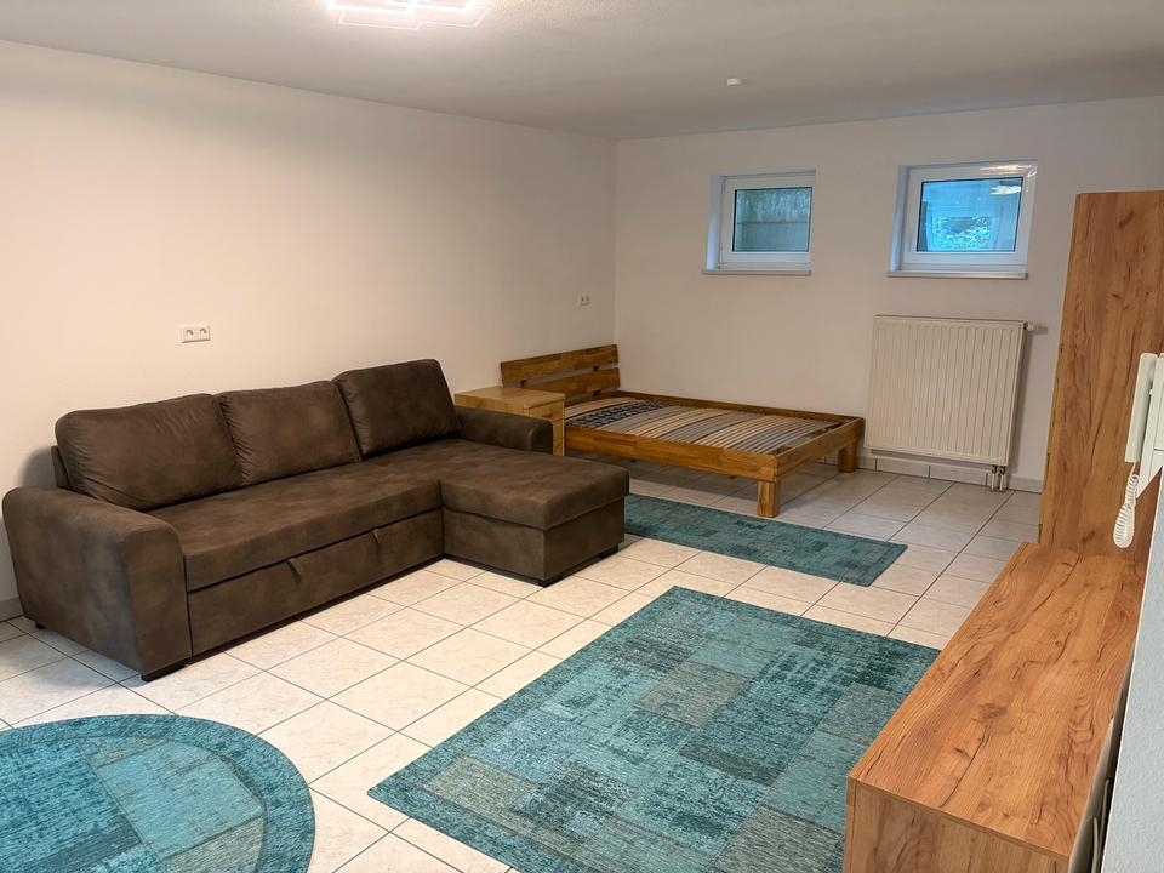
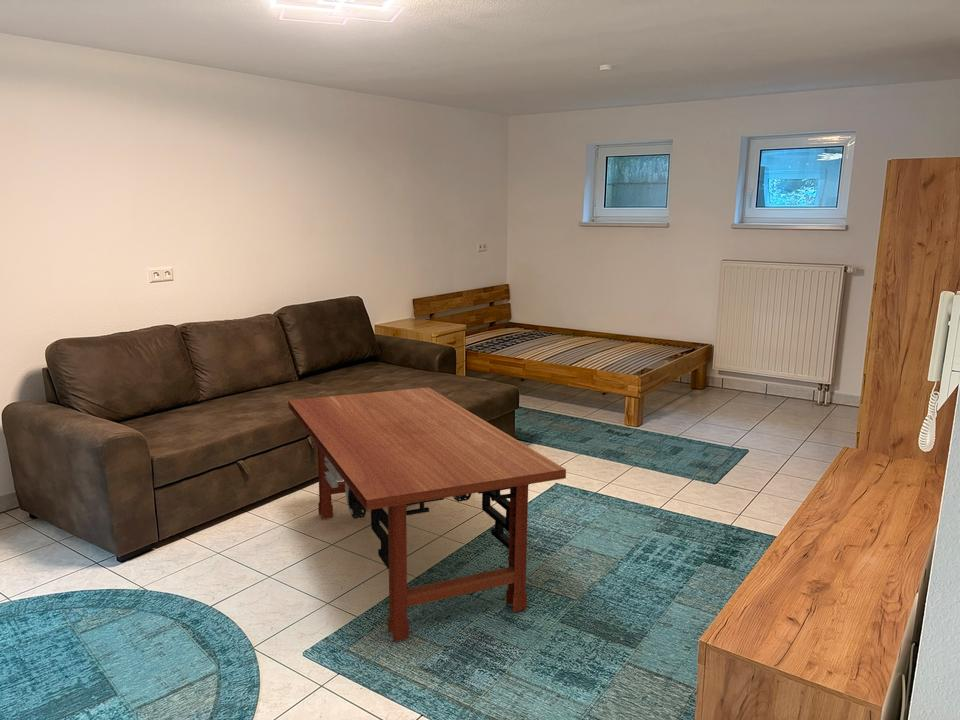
+ coffee table [287,386,567,643]
